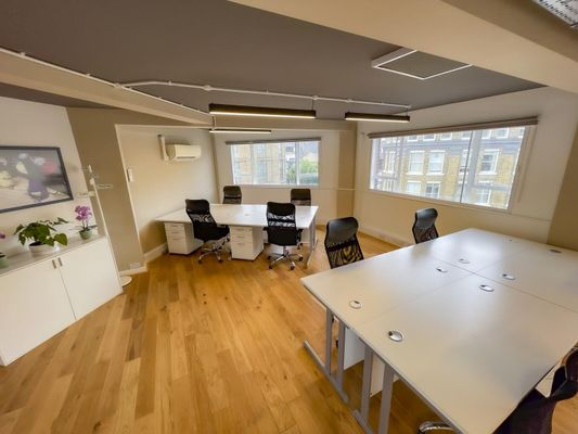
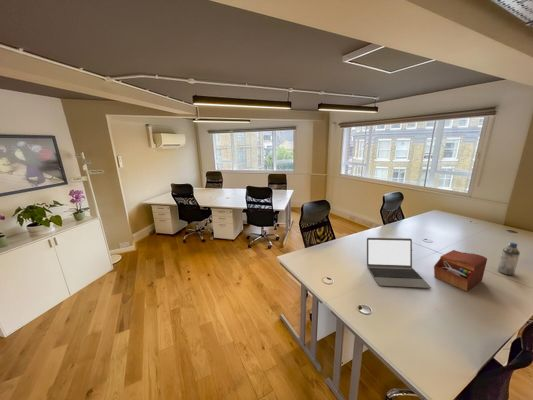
+ water bottle [497,241,521,276]
+ laptop [366,237,432,289]
+ sewing box [433,249,488,292]
